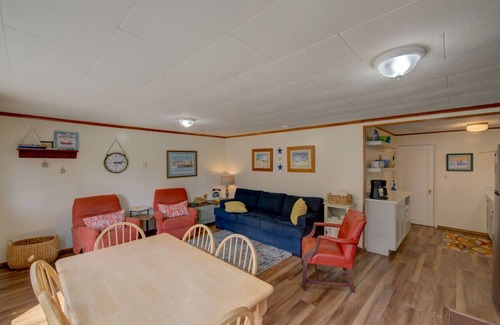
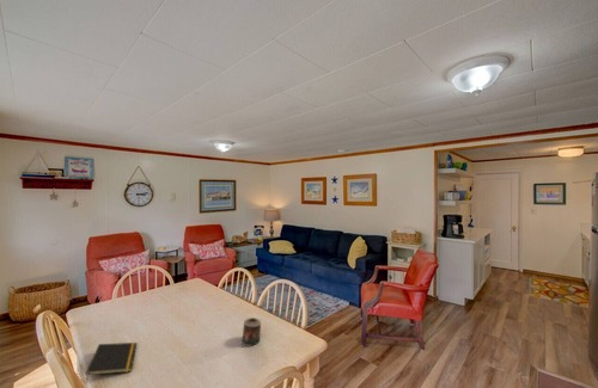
+ candle [240,316,262,347]
+ notepad [85,341,139,384]
